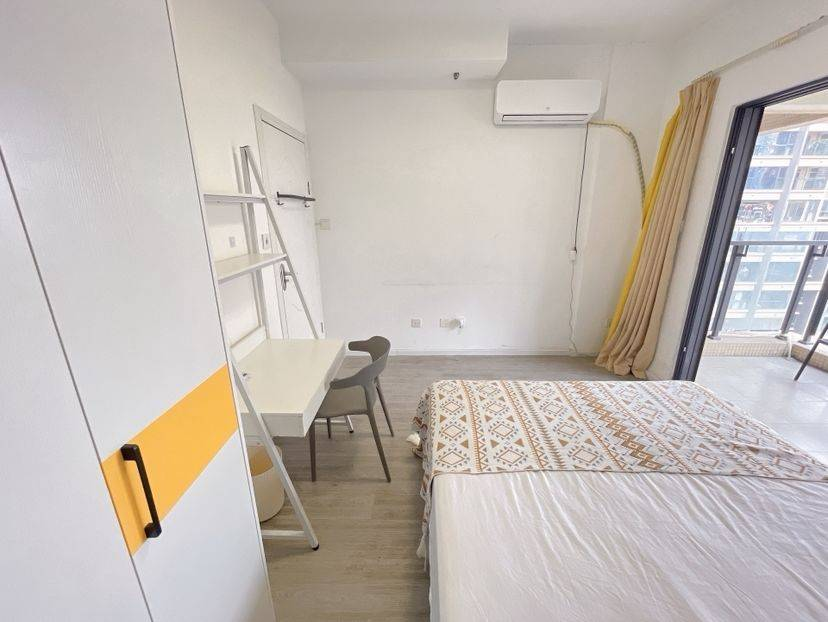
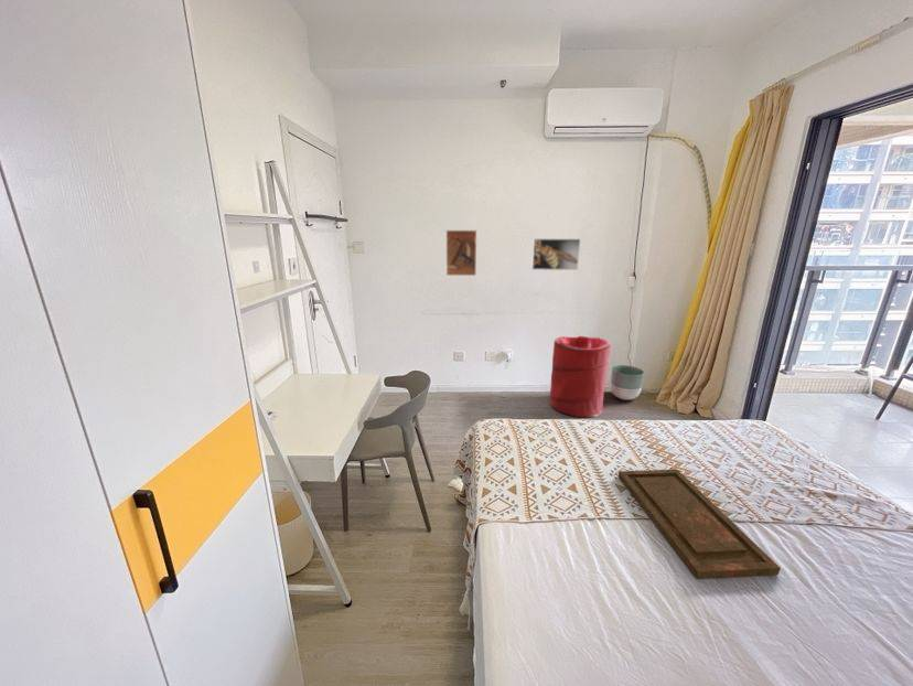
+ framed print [445,229,477,277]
+ laundry hamper [549,335,612,418]
+ tray [617,469,782,580]
+ planter [609,364,645,401]
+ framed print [530,237,581,271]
